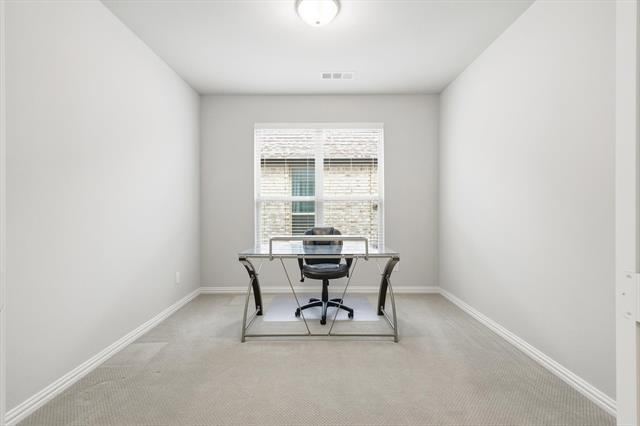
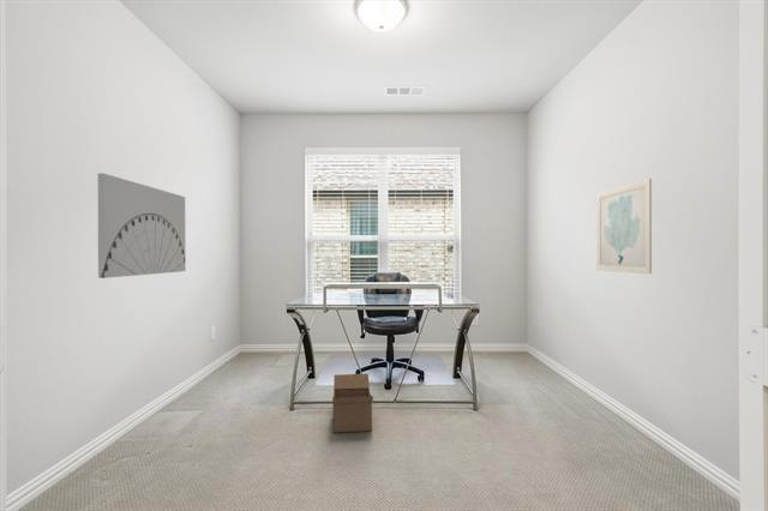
+ wall art [596,178,653,275]
+ wall art [97,173,187,279]
+ box [331,373,374,434]
